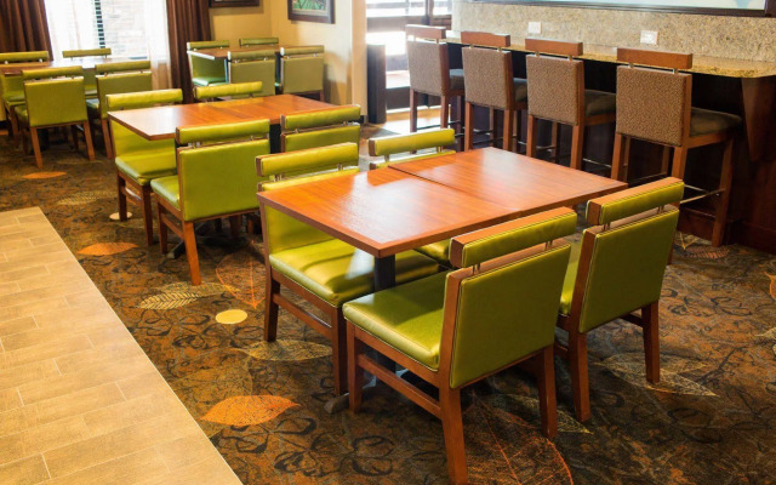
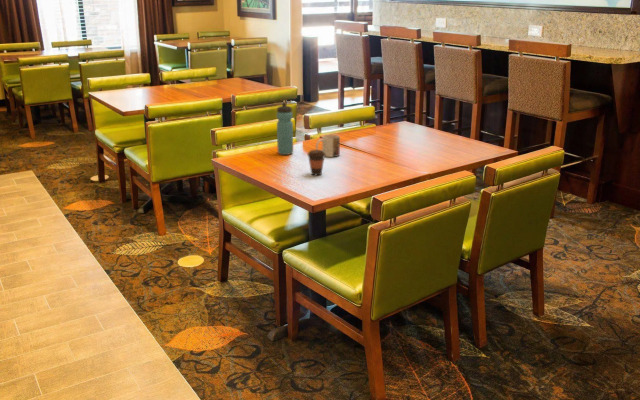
+ mug [315,133,341,158]
+ coffee cup [306,149,326,176]
+ water bottle [276,102,294,156]
